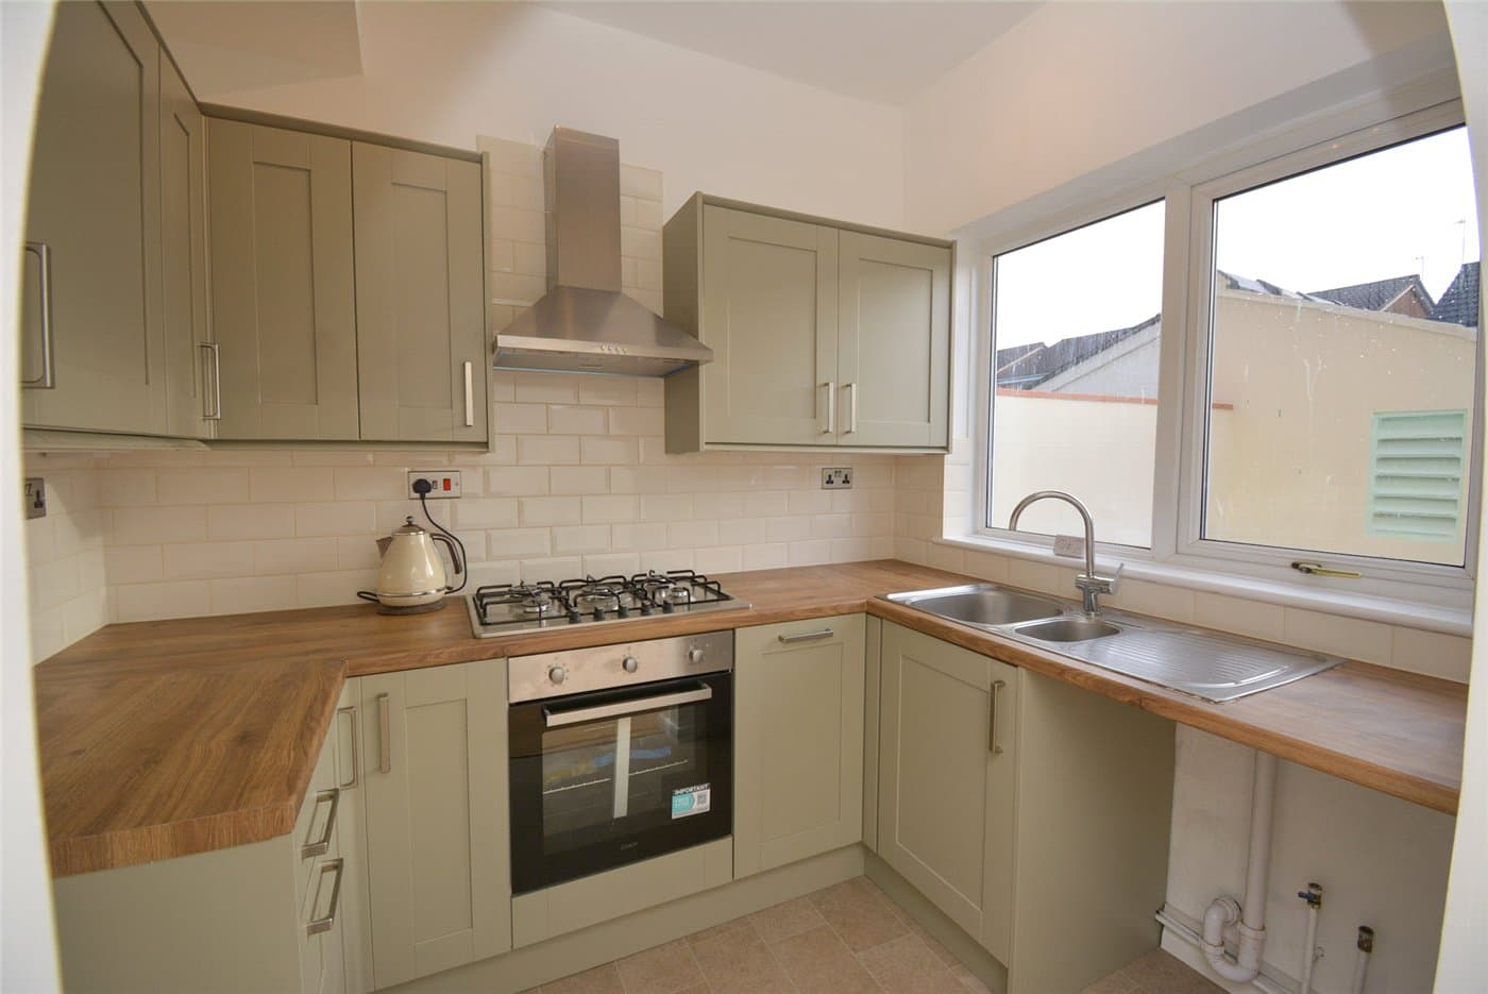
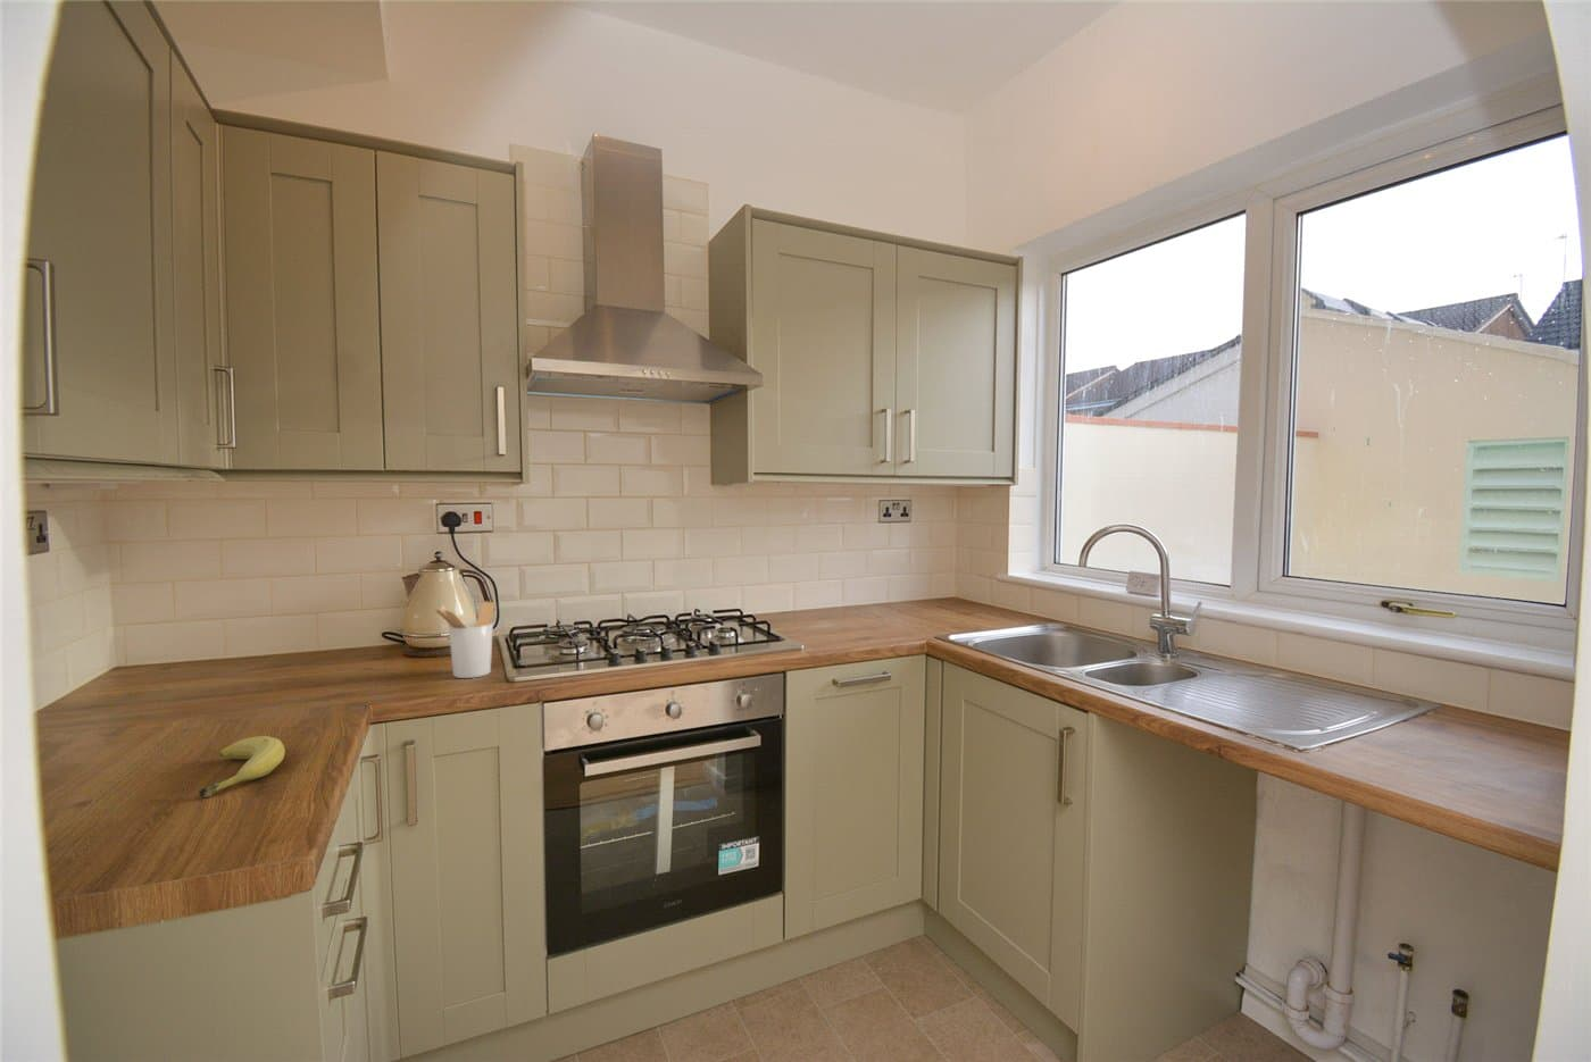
+ fruit [198,735,287,799]
+ utensil holder [432,600,497,679]
